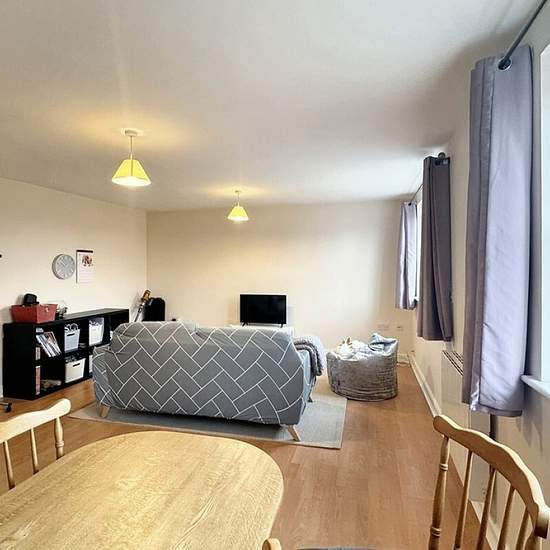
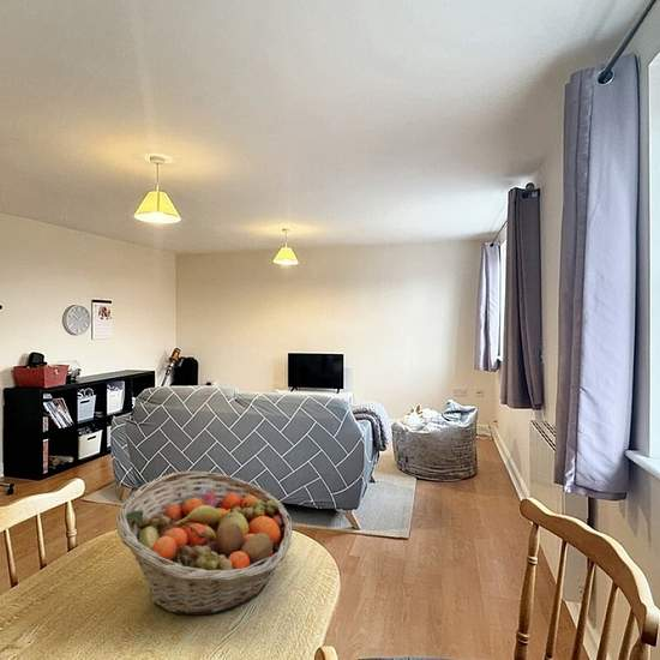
+ fruit basket [115,470,294,616]
